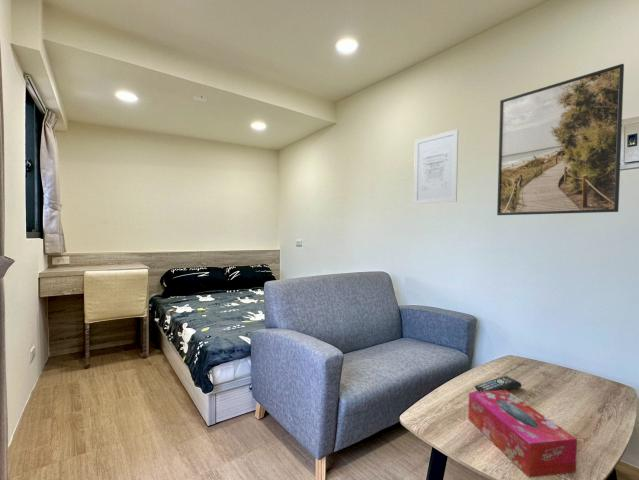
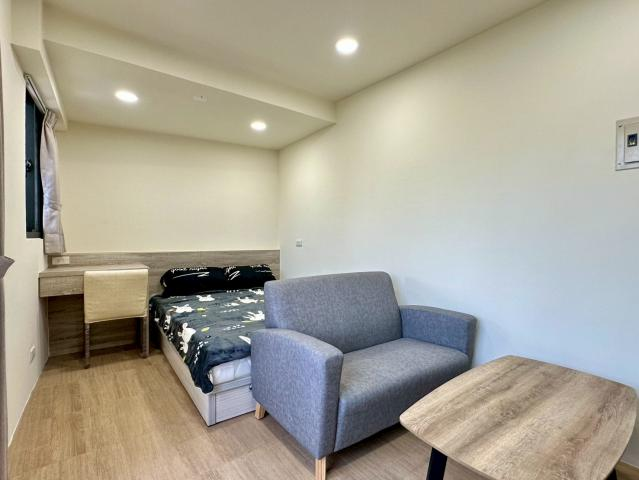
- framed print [496,63,625,216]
- tissue box [467,389,578,479]
- wall art [413,128,459,205]
- remote control [474,375,522,392]
